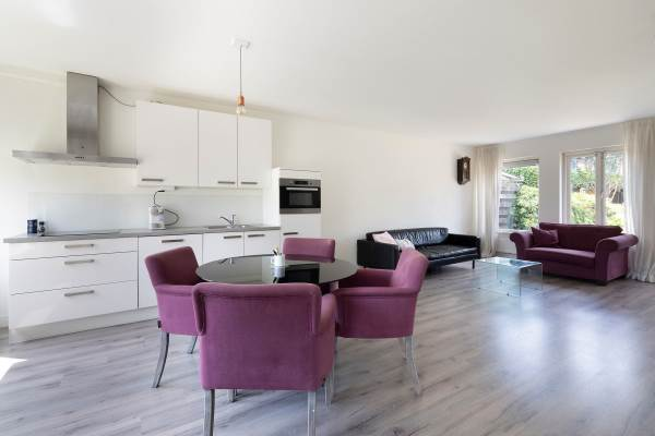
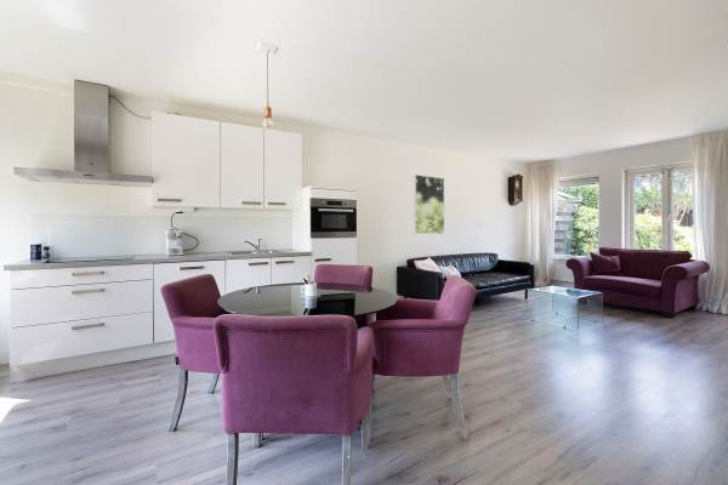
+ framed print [414,173,445,235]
